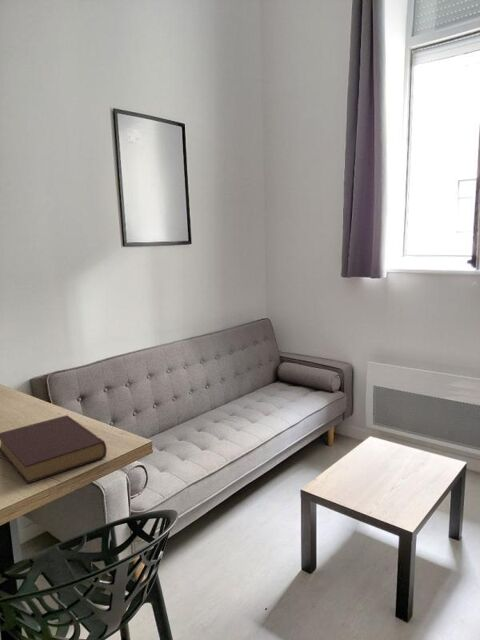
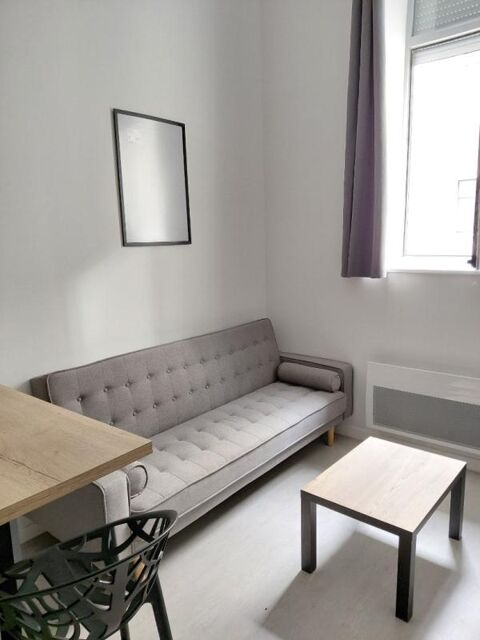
- book [0,414,108,485]
